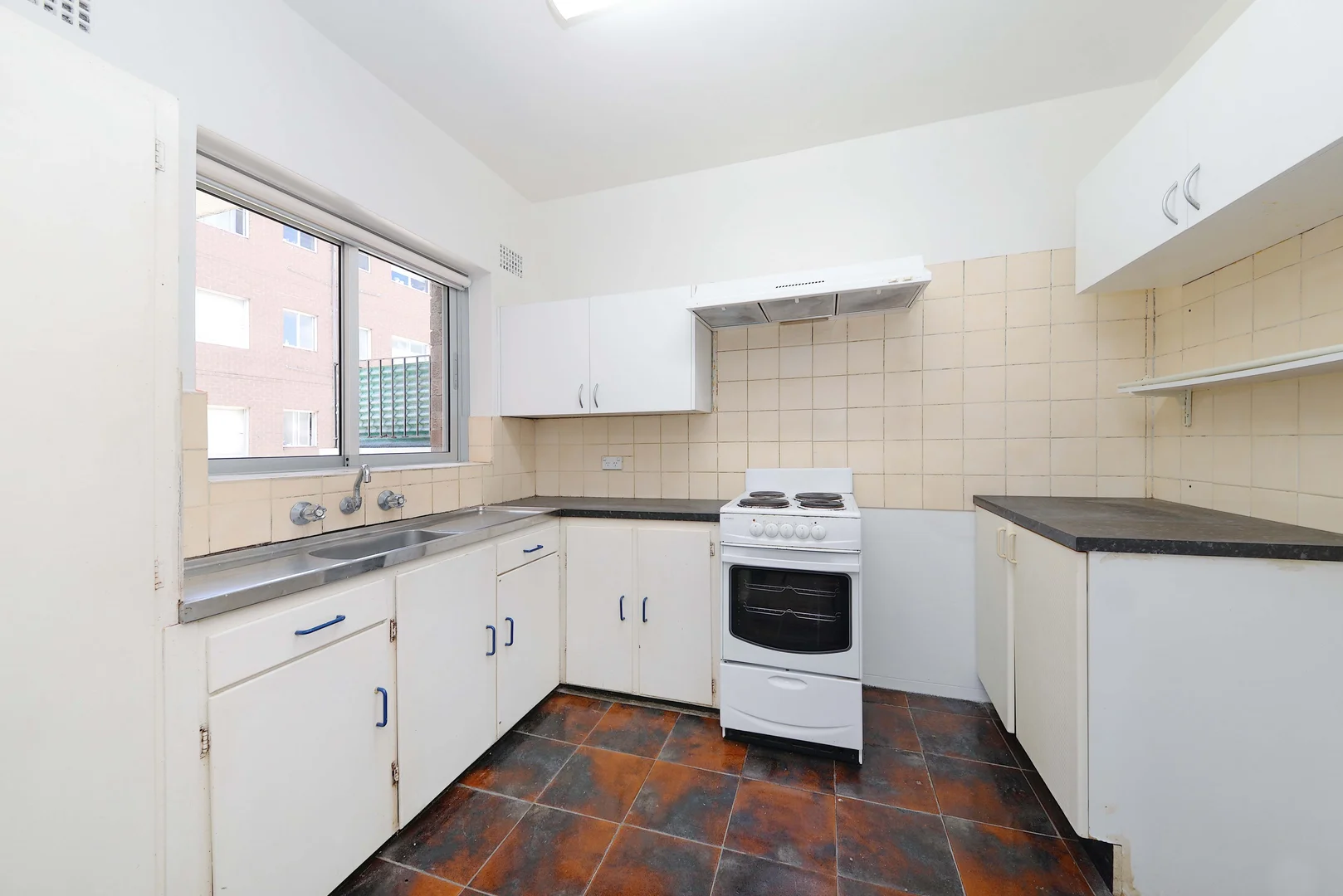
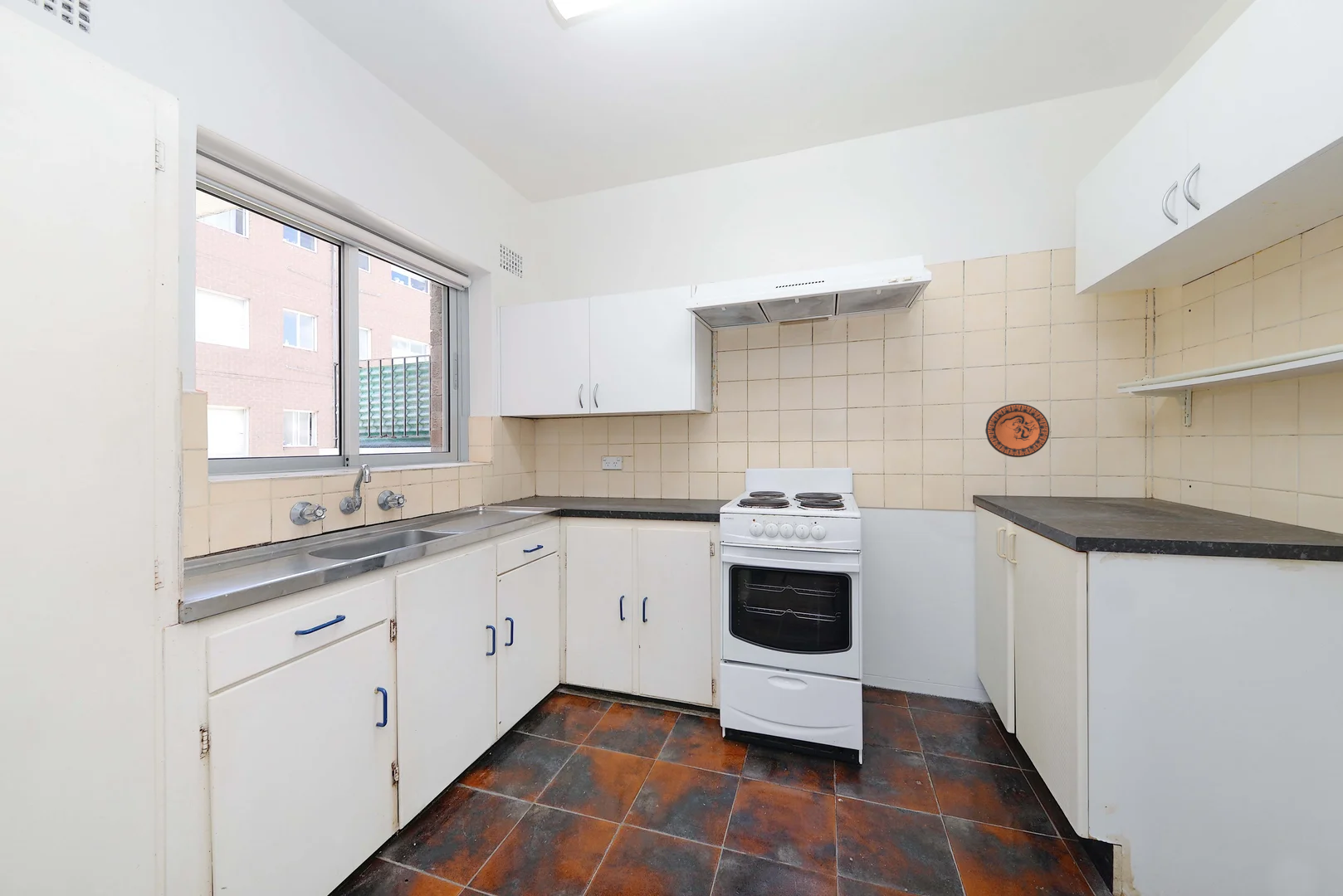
+ decorative plate [984,402,1050,458]
